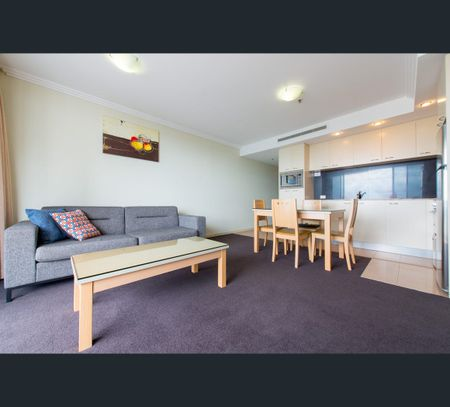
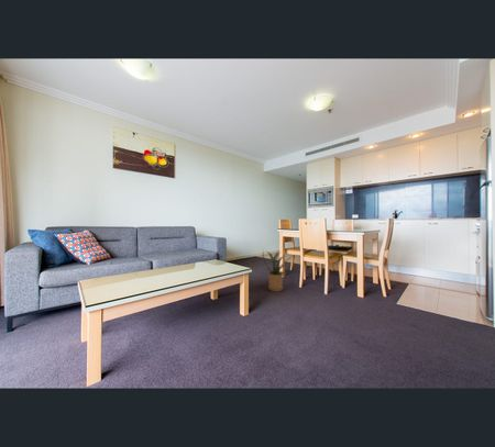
+ house plant [261,249,293,292]
